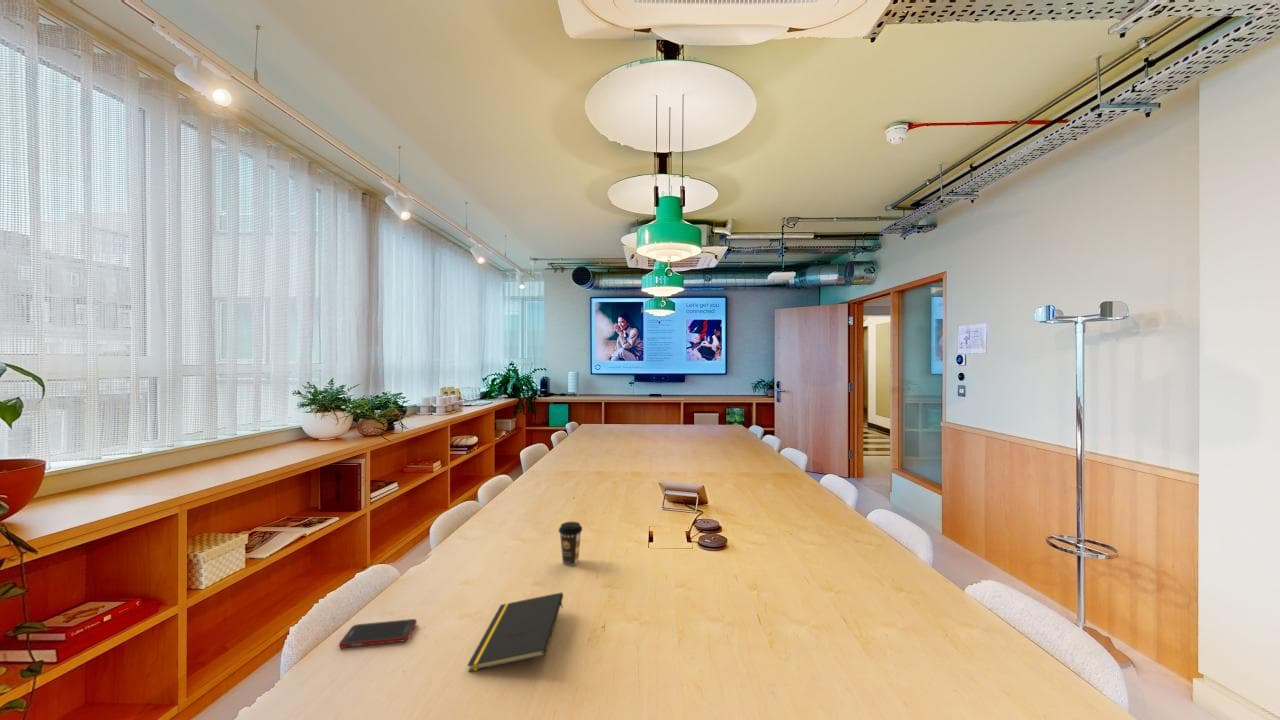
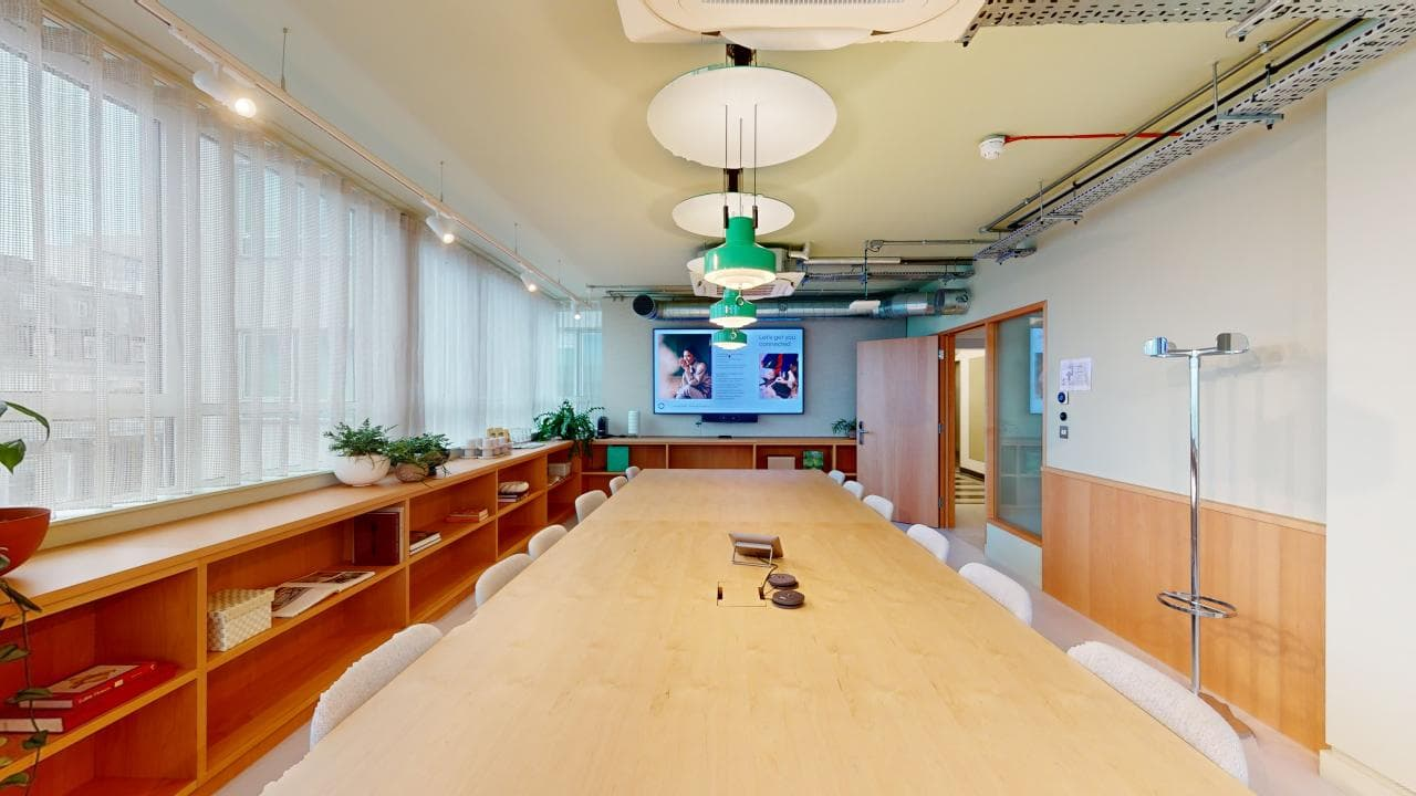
- cell phone [338,618,418,649]
- coffee cup [558,521,583,566]
- notepad [466,591,564,673]
